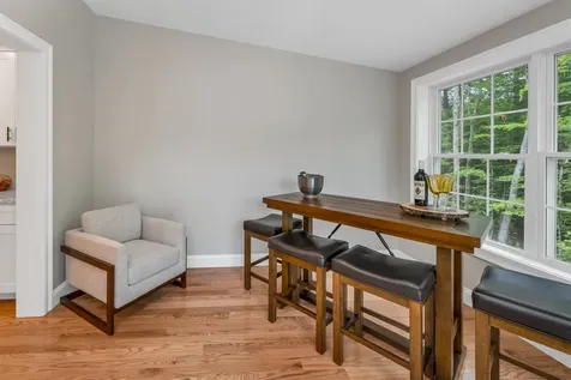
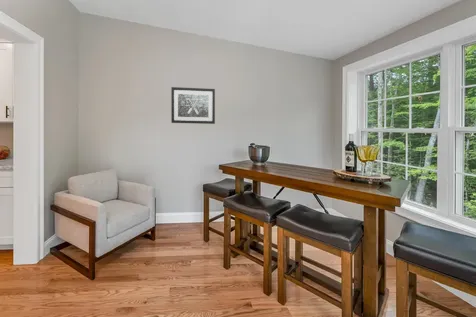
+ wall art [170,86,216,125]
